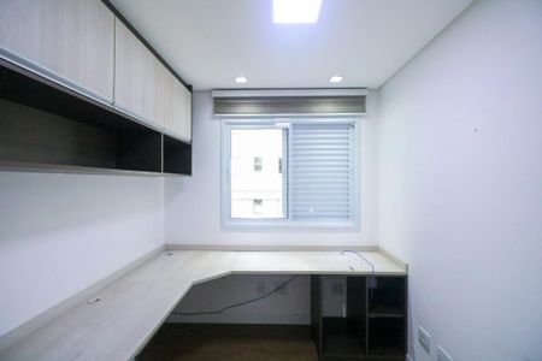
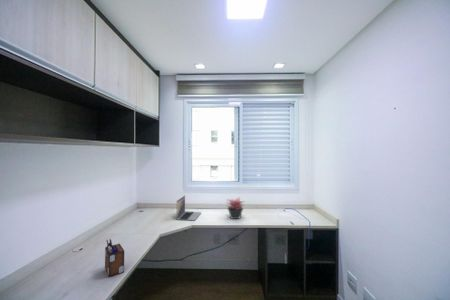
+ succulent plant [225,197,246,220]
+ desk organizer [104,238,125,278]
+ laptop [176,195,202,222]
